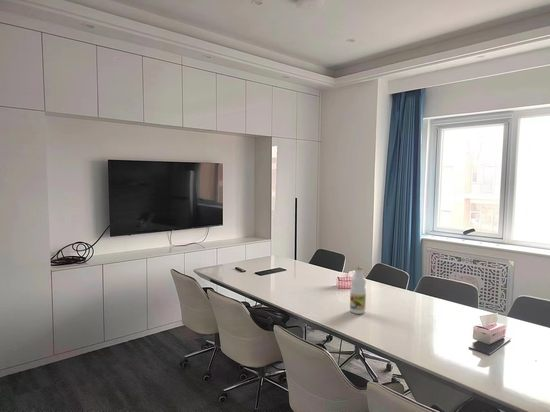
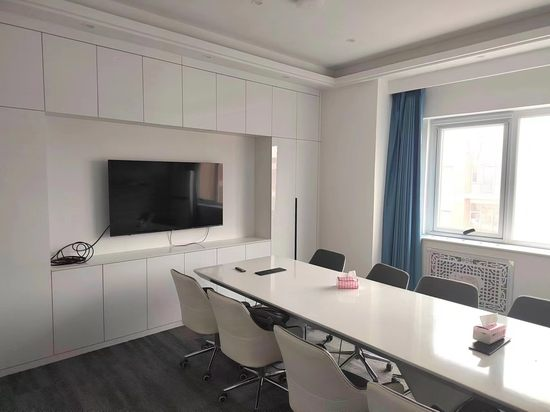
- bottle [349,266,367,315]
